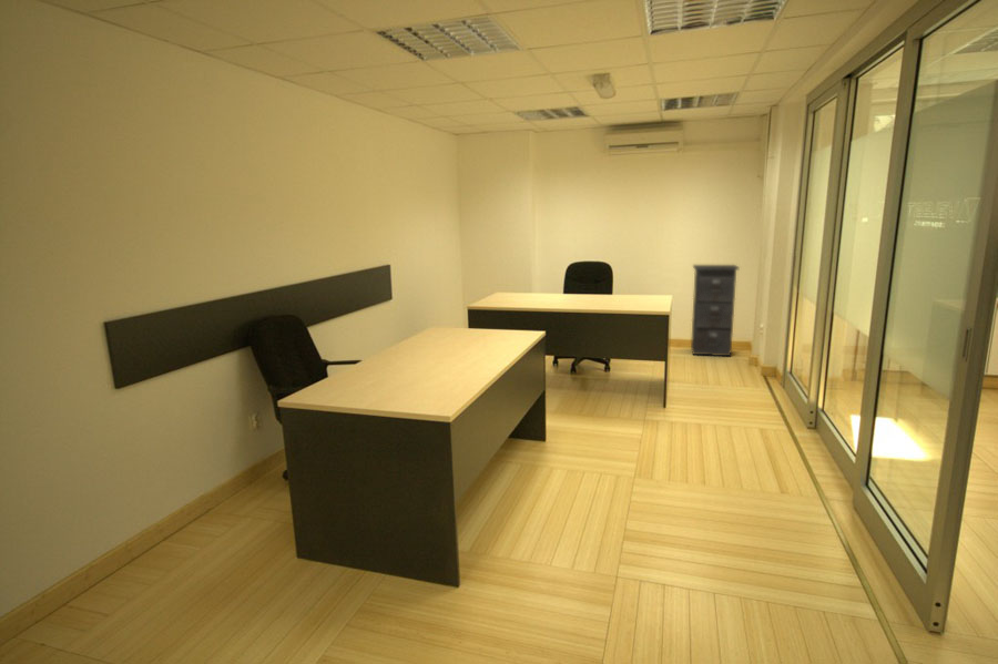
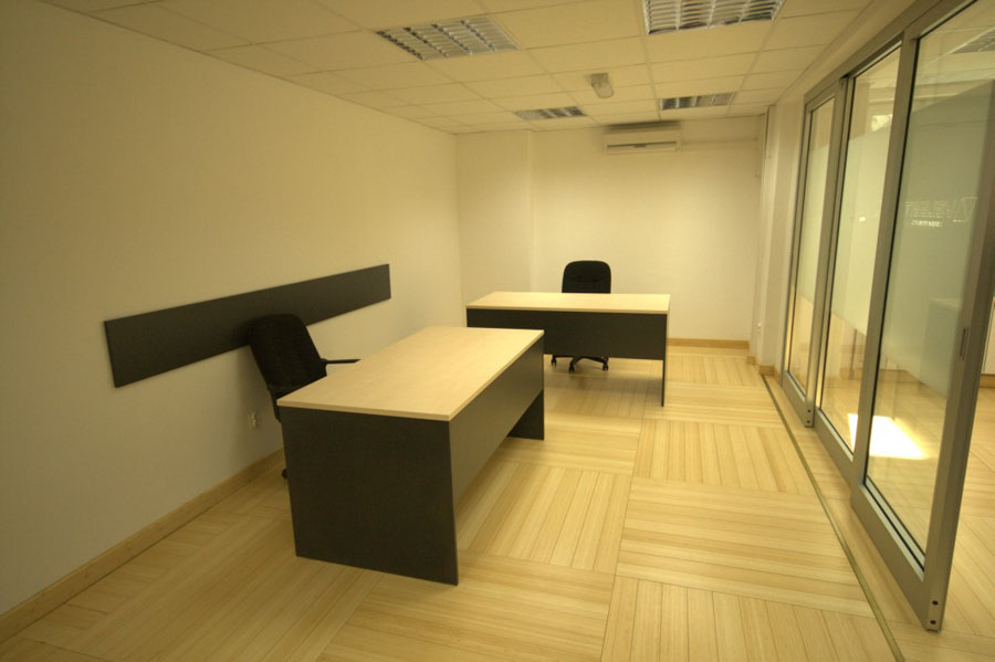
- filing cabinet [690,264,741,358]
